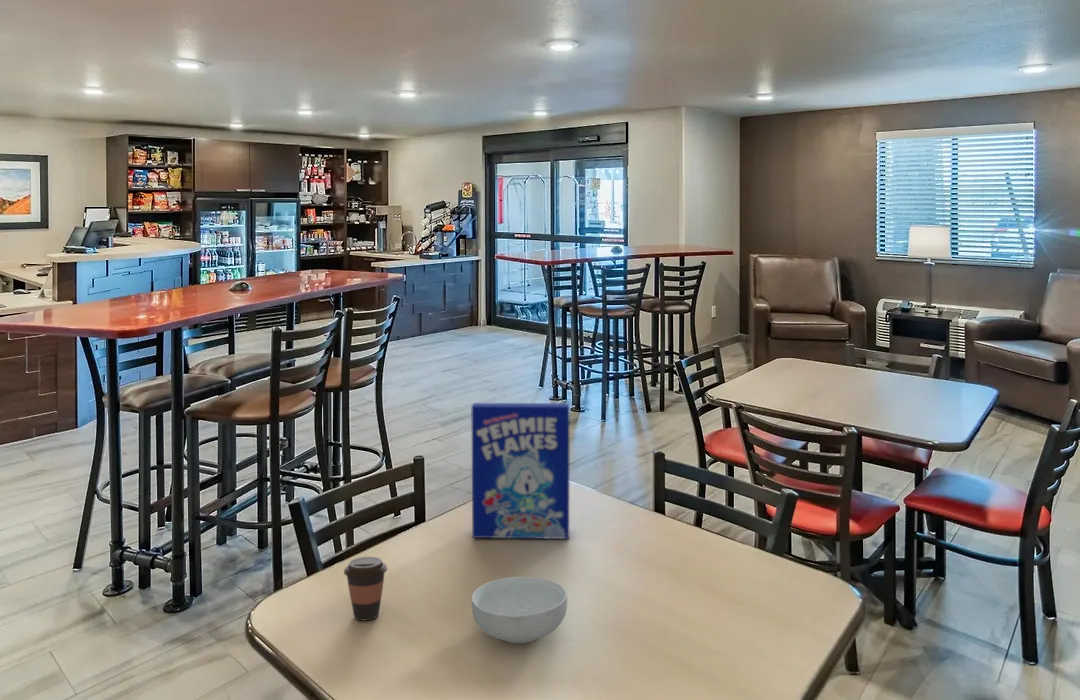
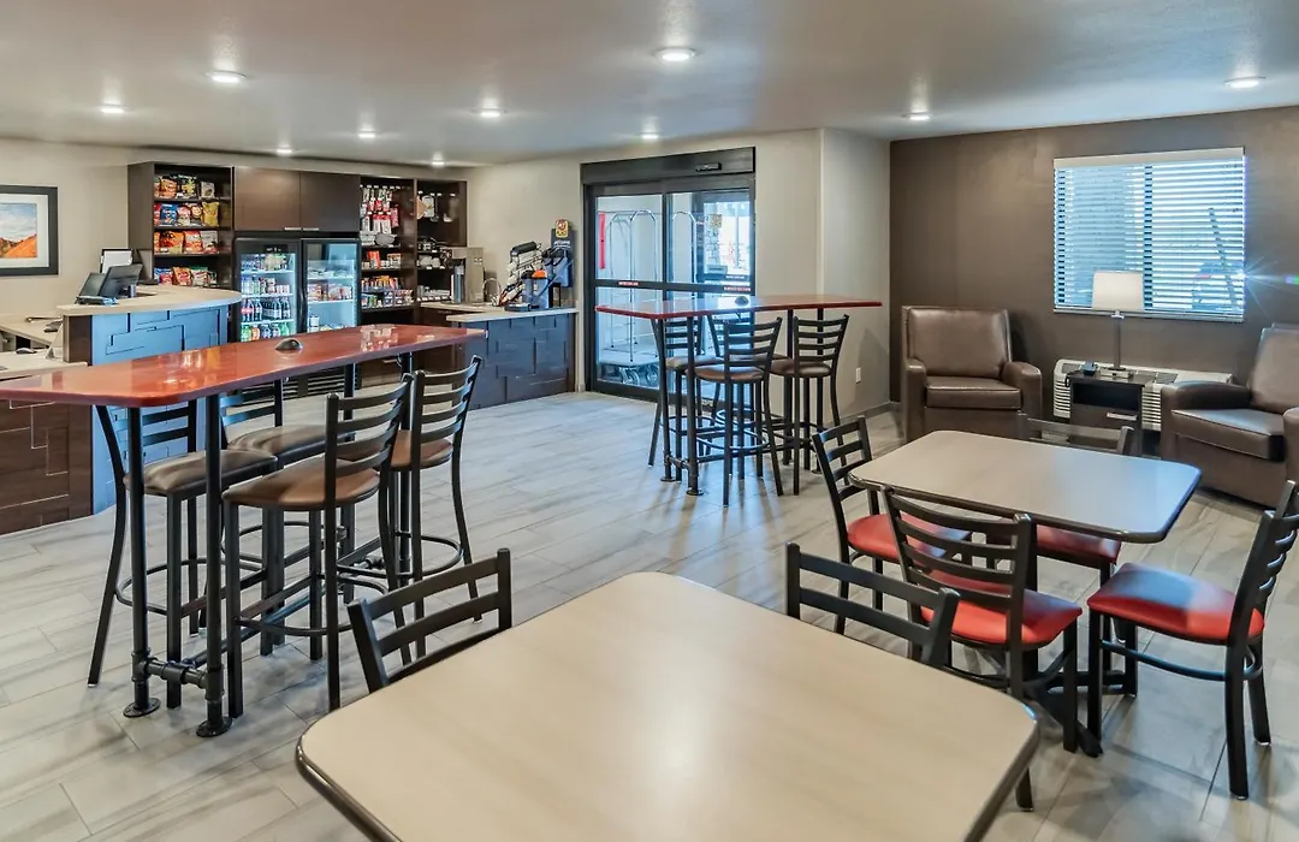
- cereal bowl [471,576,568,644]
- coffee cup [343,556,388,621]
- cereal box [470,402,570,540]
